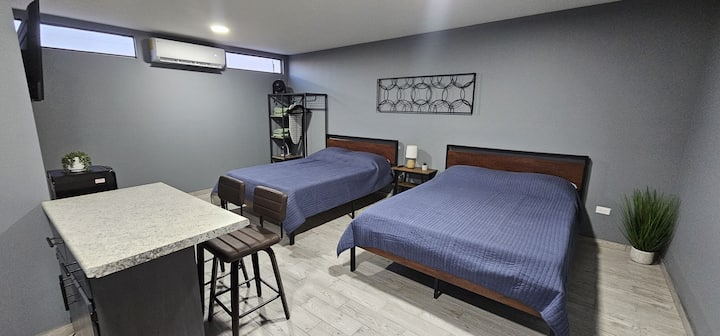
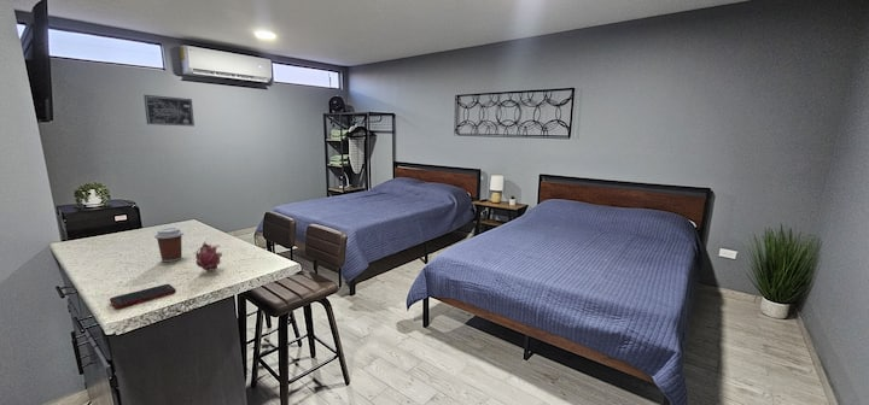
+ coffee cup [153,227,185,263]
+ fruit [194,241,223,274]
+ wall art [142,94,196,128]
+ cell phone [109,283,177,309]
